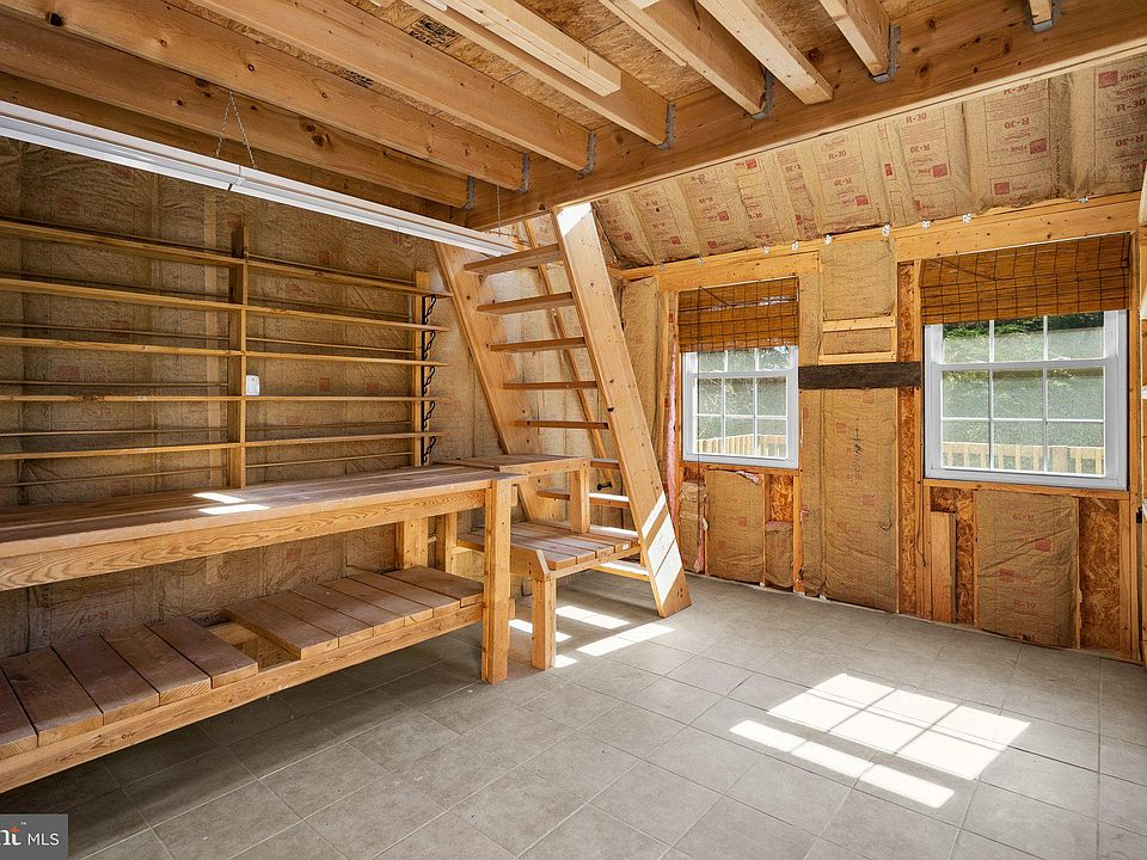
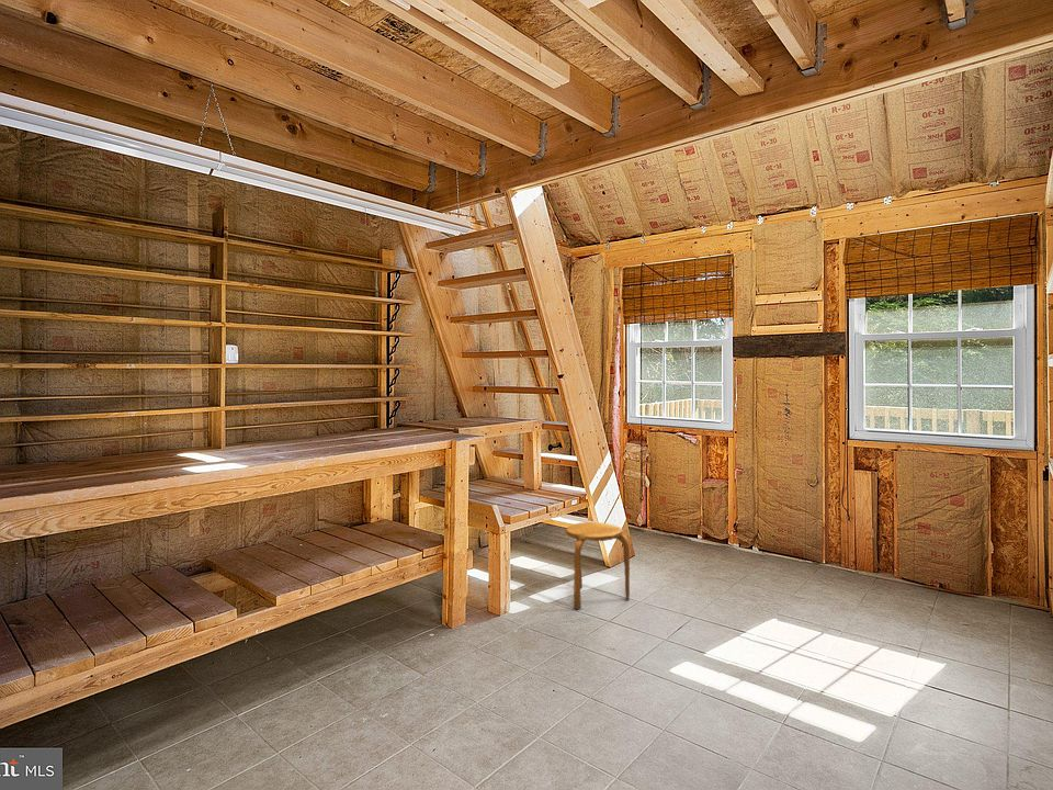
+ stool [564,521,631,610]
